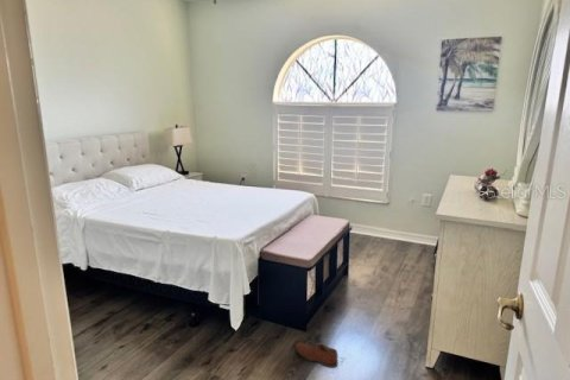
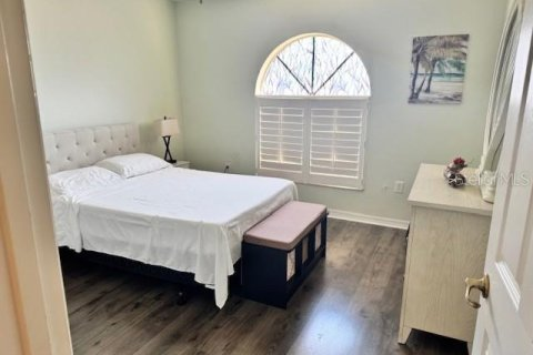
- shoe [294,342,340,369]
